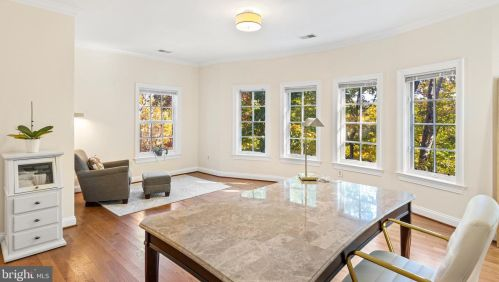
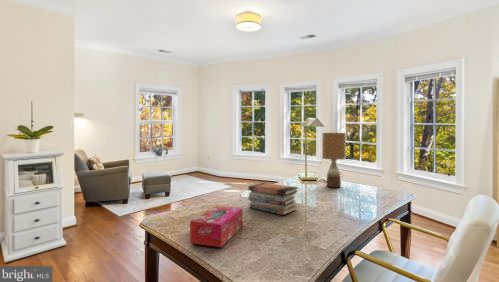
+ tissue box [189,205,243,248]
+ table lamp [321,132,347,188]
+ book stack [247,182,299,216]
